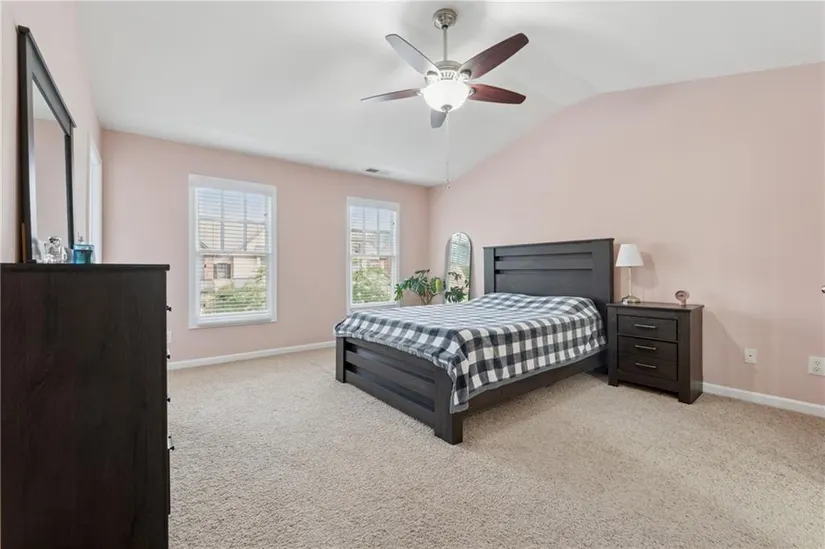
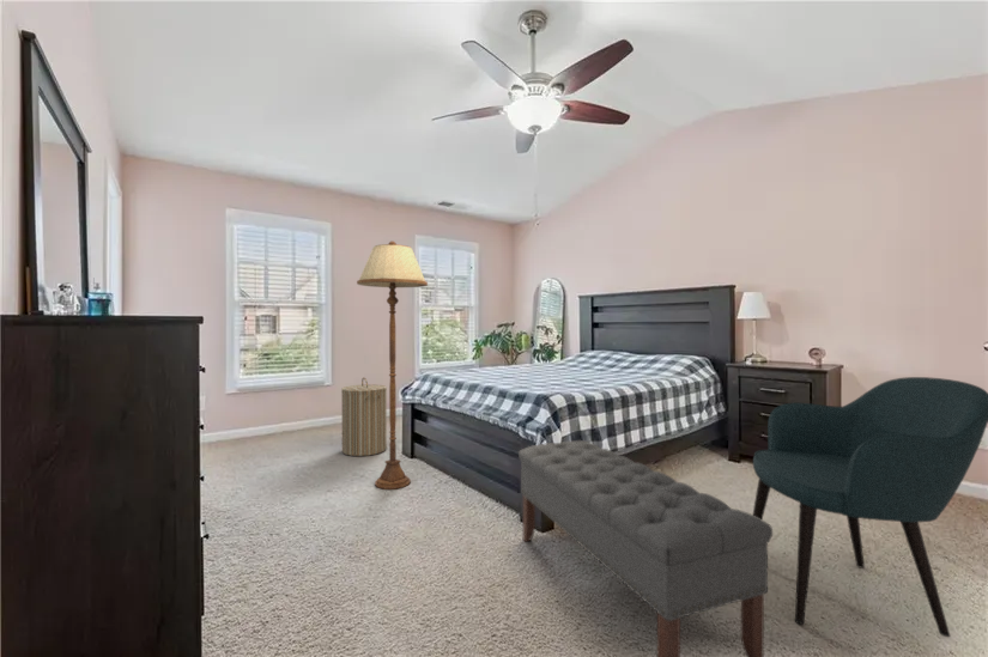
+ floor lamp [356,241,429,491]
+ armchair [752,376,988,638]
+ bench [517,439,774,657]
+ laundry hamper [340,376,388,457]
